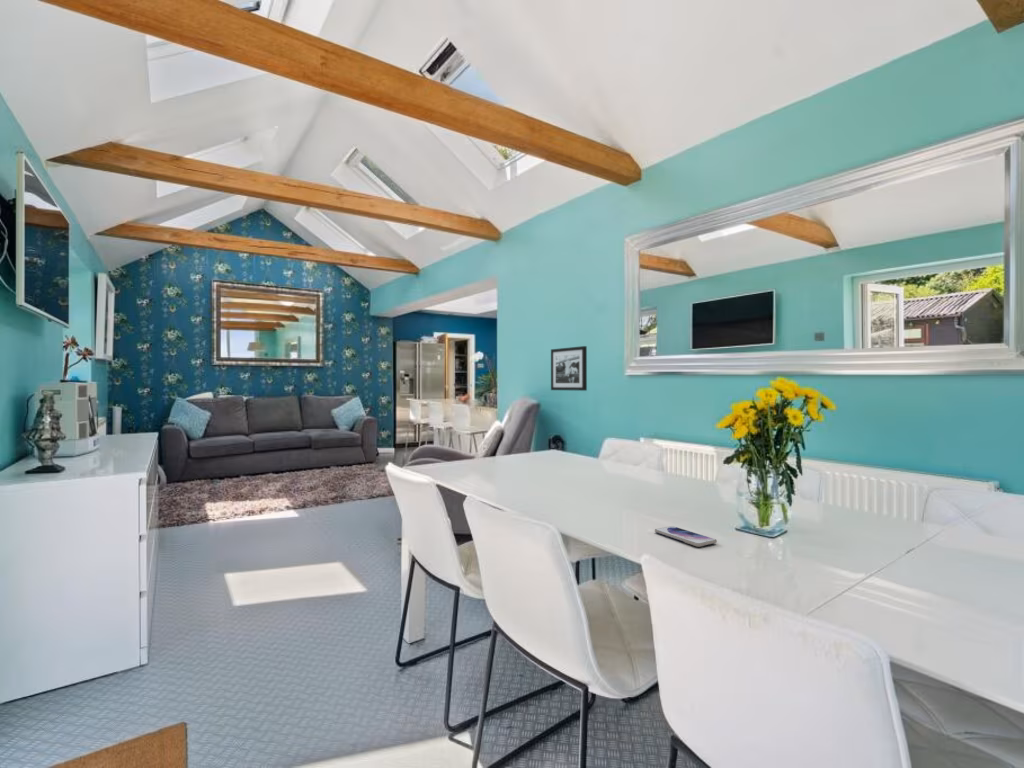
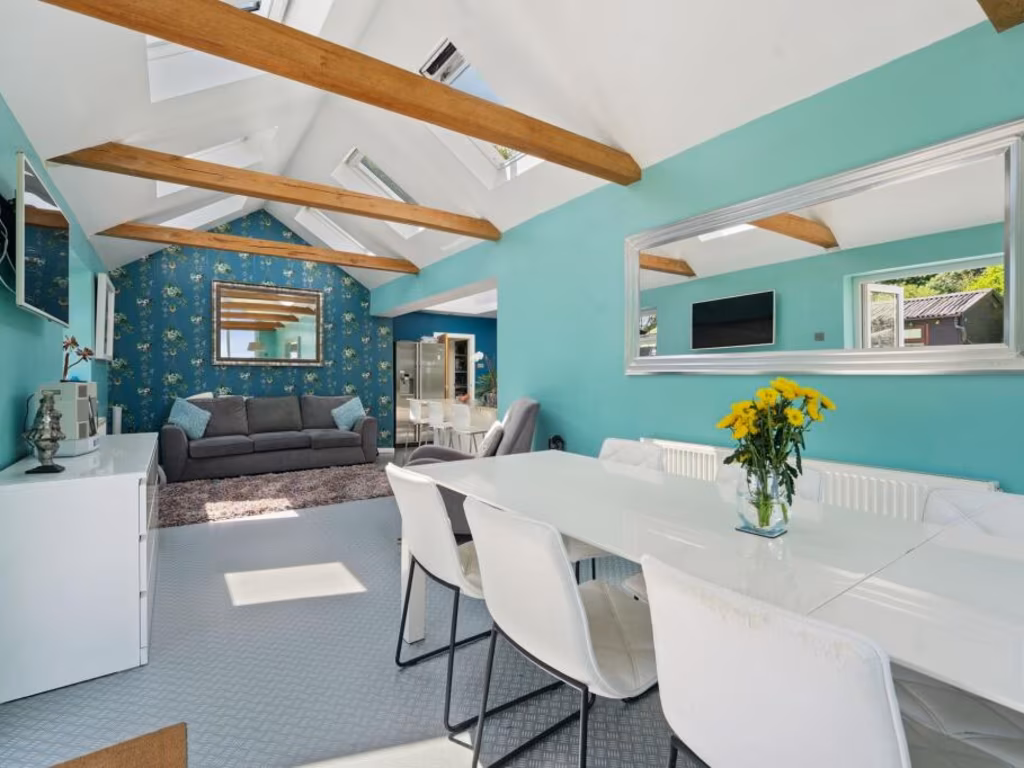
- picture frame [550,345,588,392]
- smartphone [654,525,718,548]
